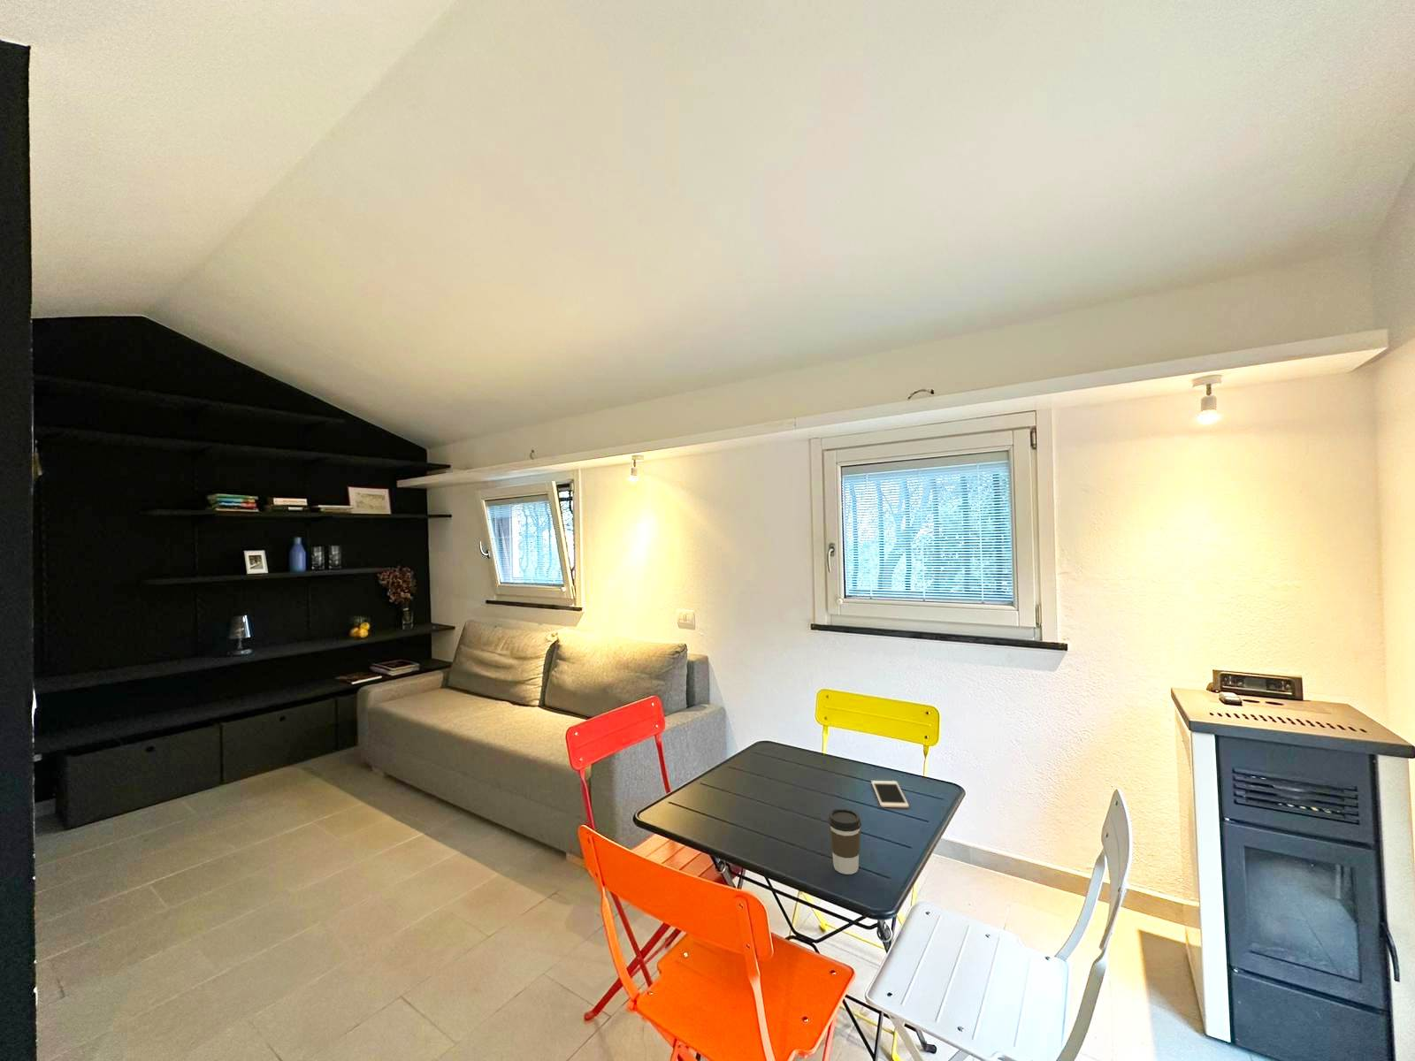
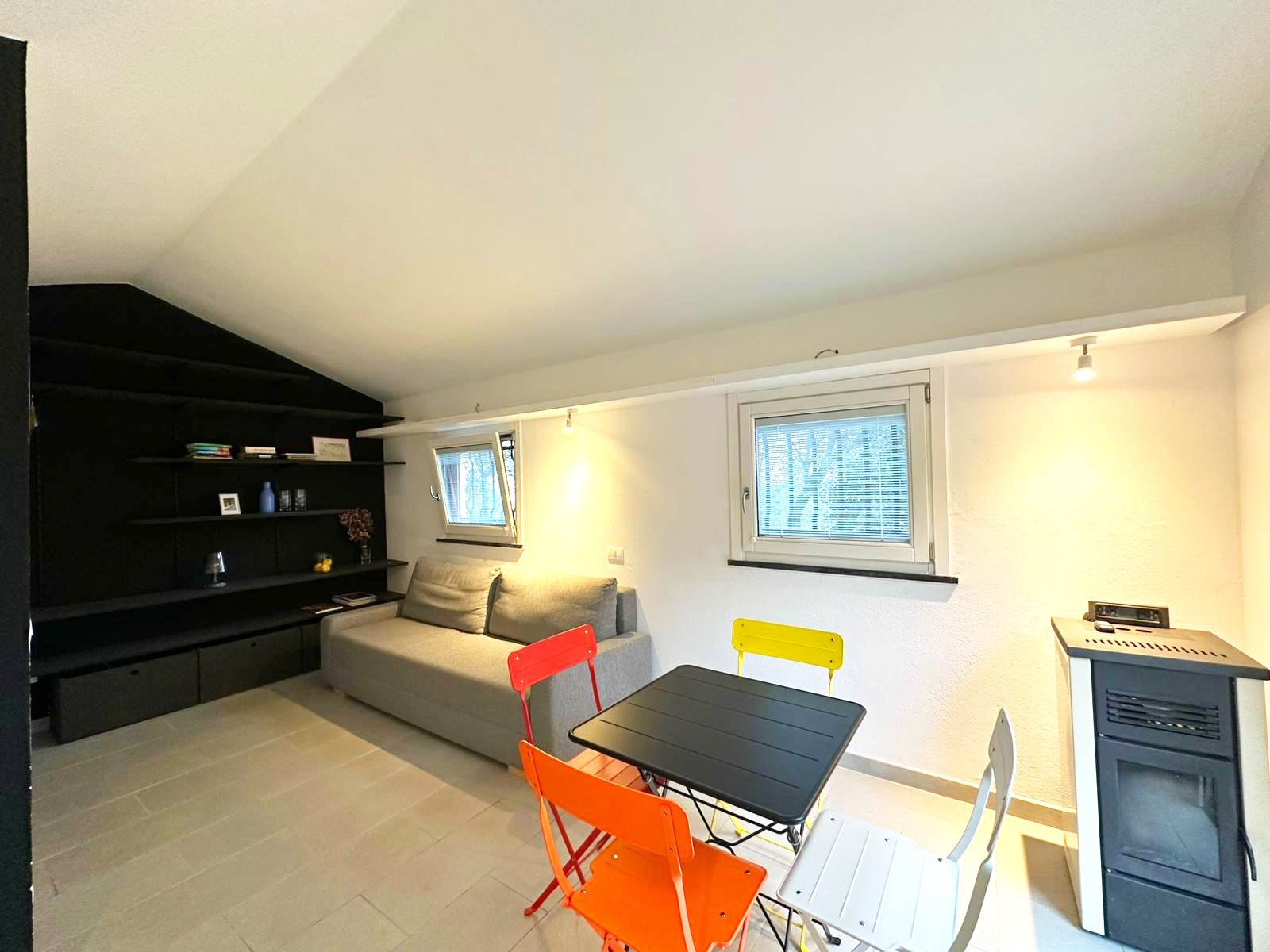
- coffee cup [827,808,862,875]
- cell phone [870,780,910,808]
